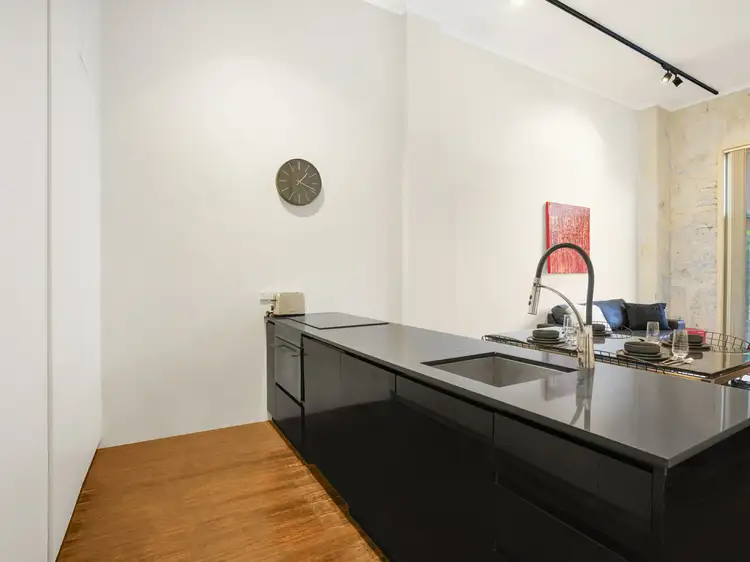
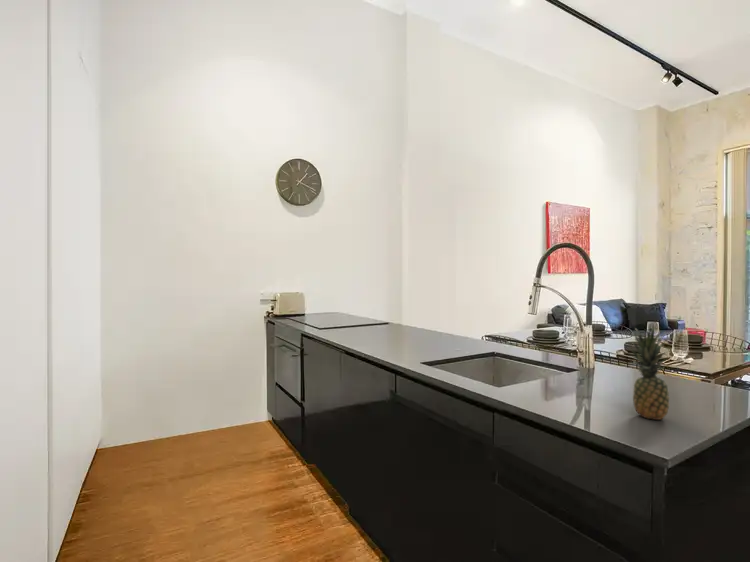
+ fruit [627,326,671,421]
